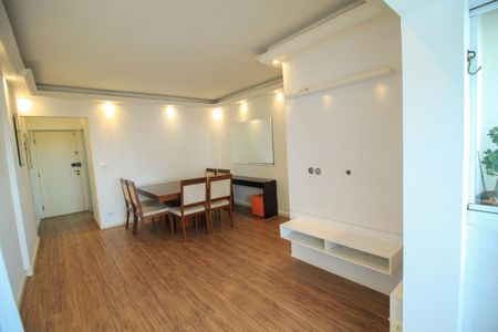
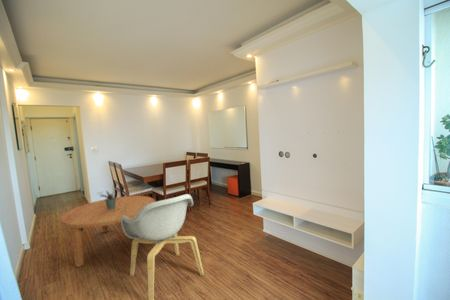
+ coffee table [59,195,156,268]
+ armchair [120,193,205,300]
+ potted plant [99,190,116,210]
